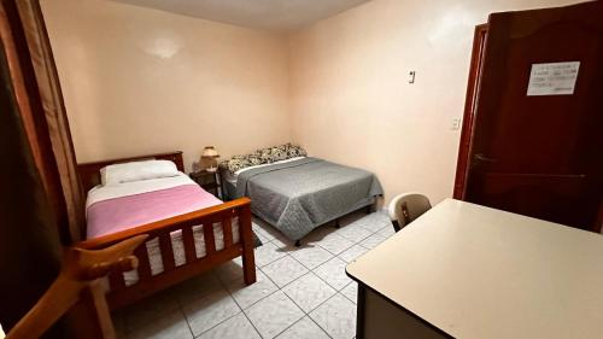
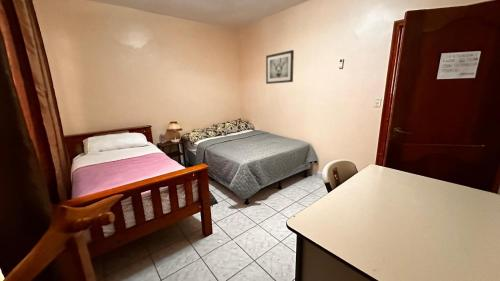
+ wall art [265,49,295,85]
